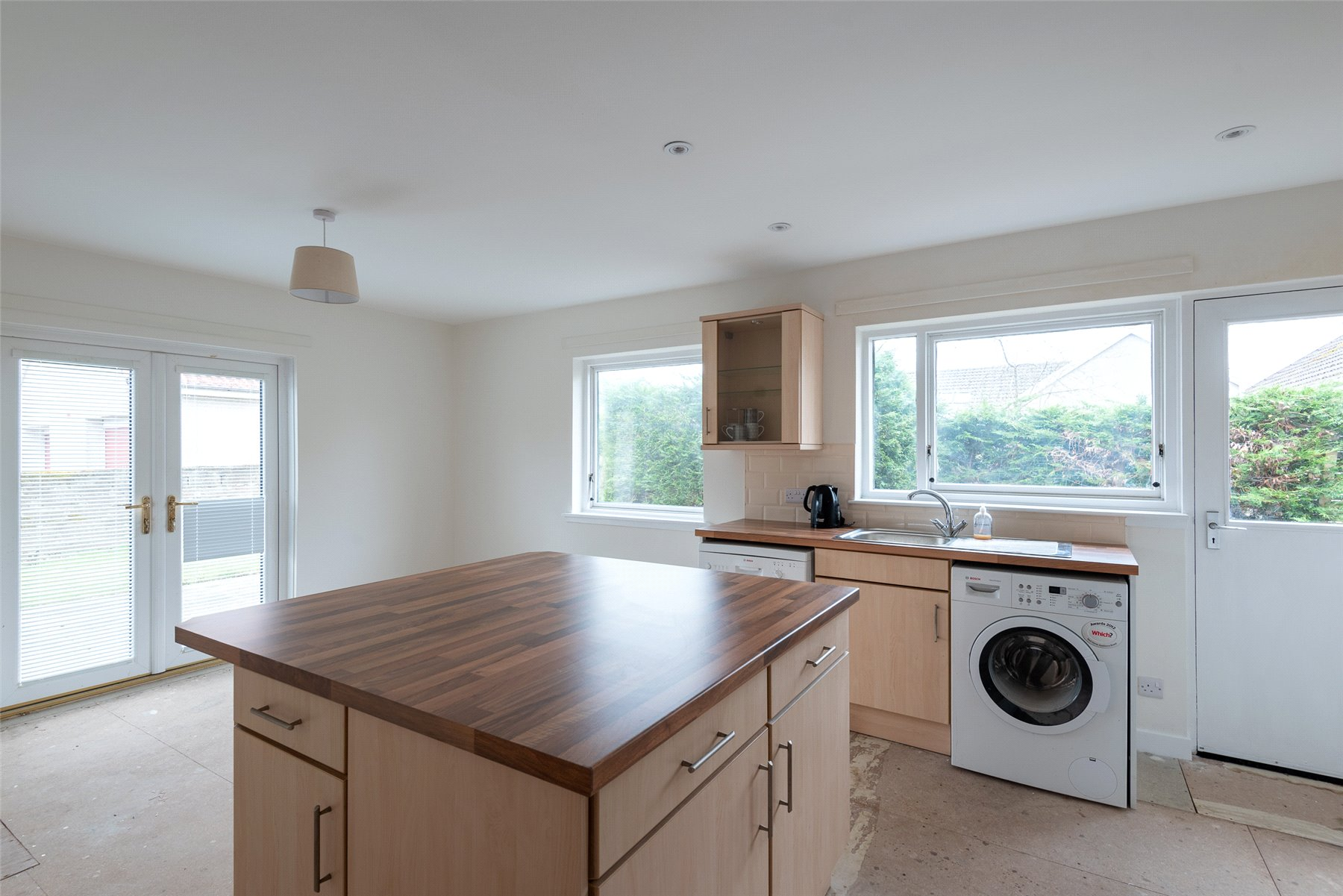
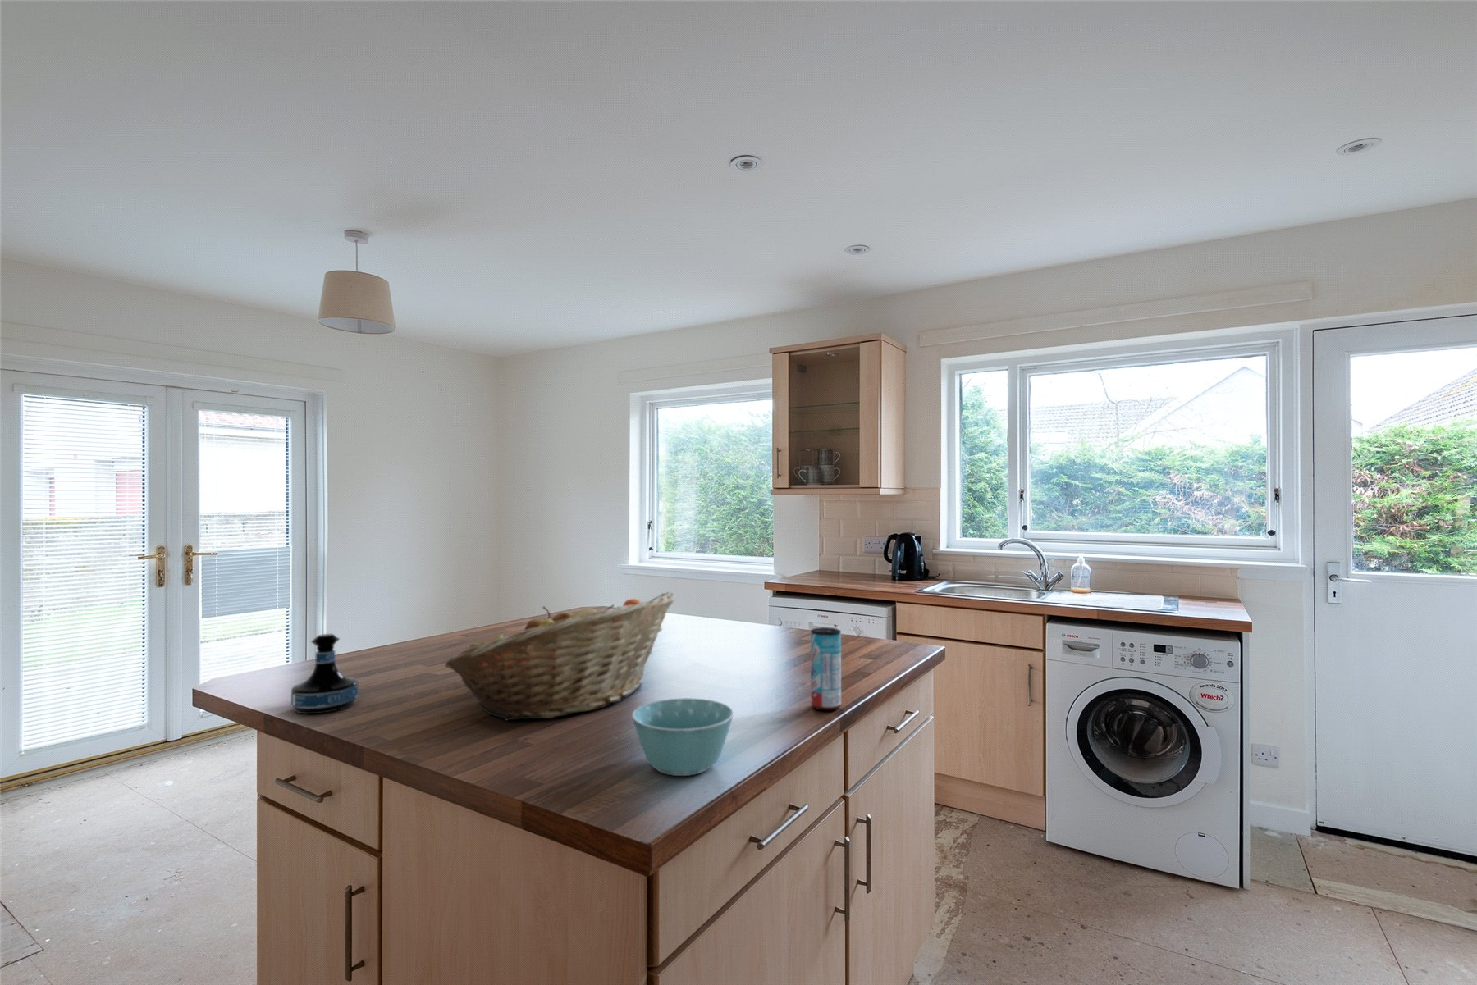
+ beverage can [809,627,842,711]
+ tequila bottle [290,633,359,715]
+ bowl [631,697,735,777]
+ fruit basket [444,591,676,722]
